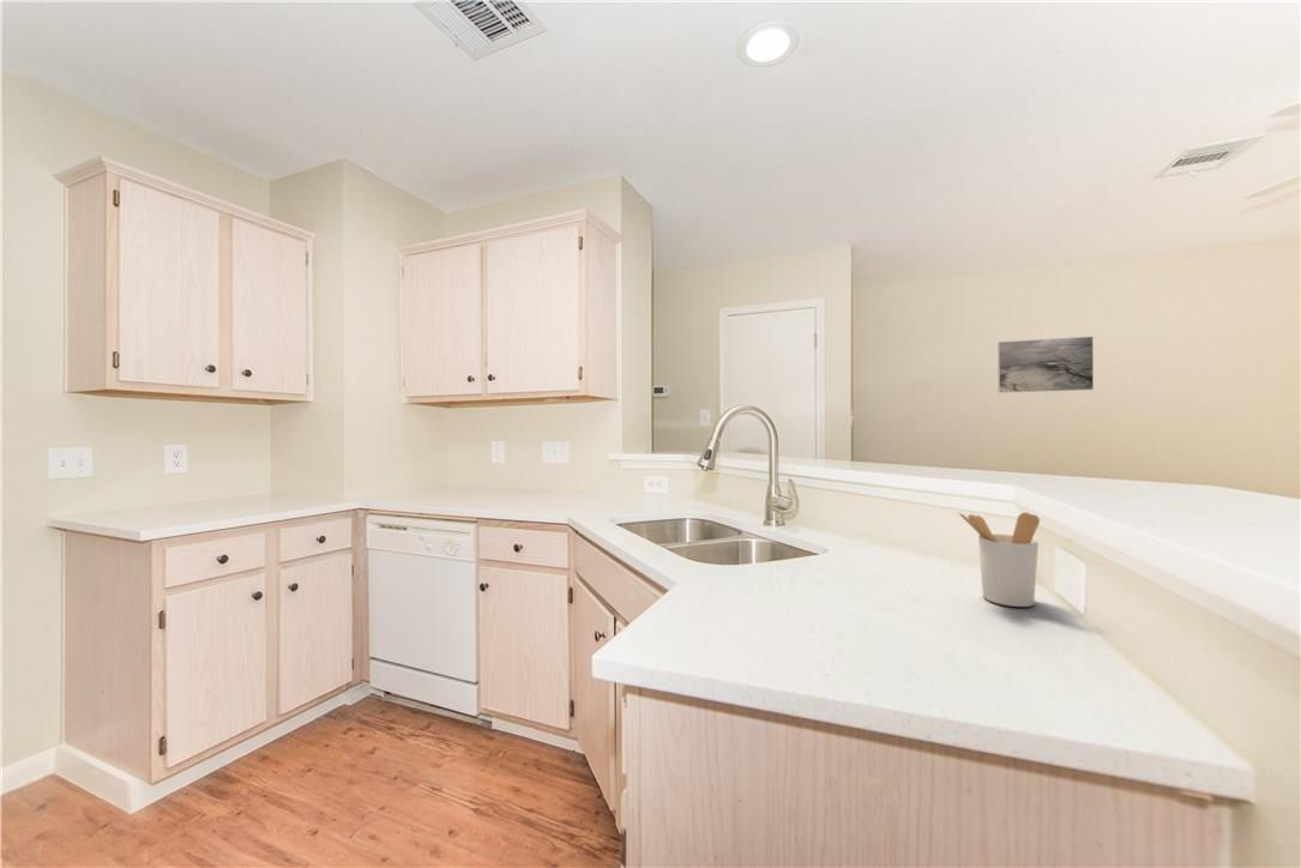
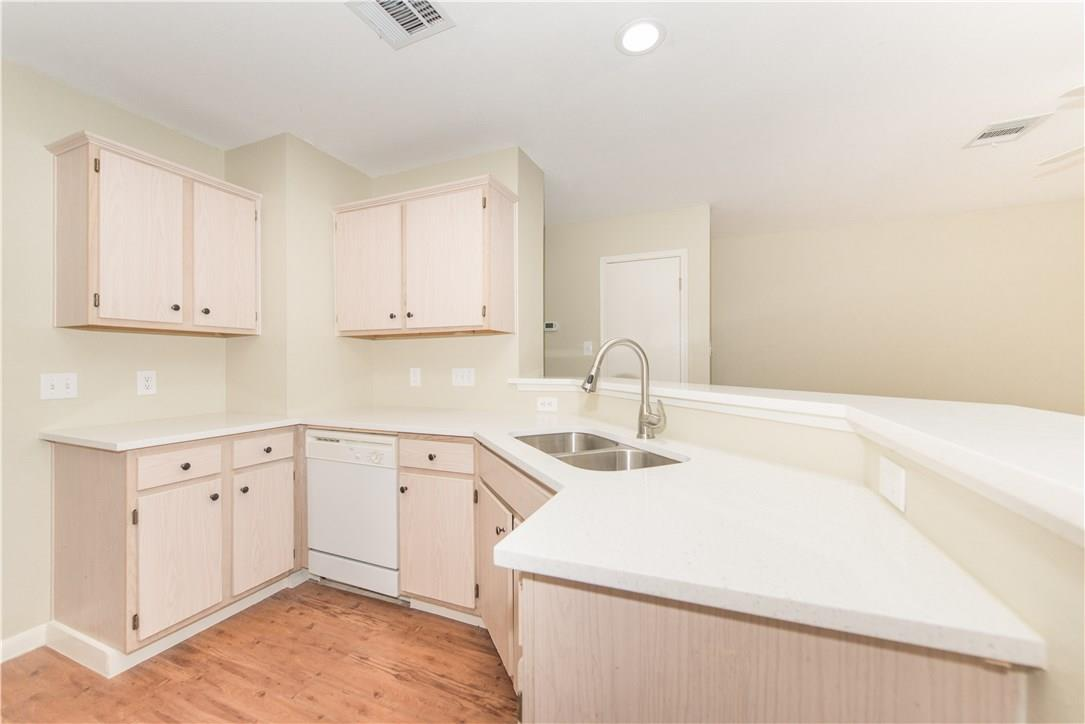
- utensil holder [958,511,1041,608]
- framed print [996,336,1095,394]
